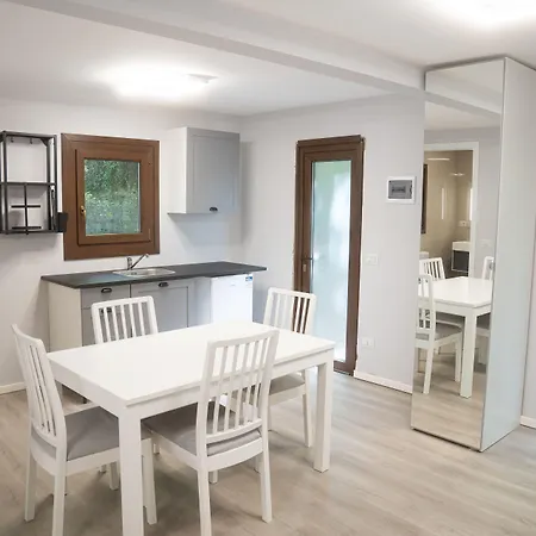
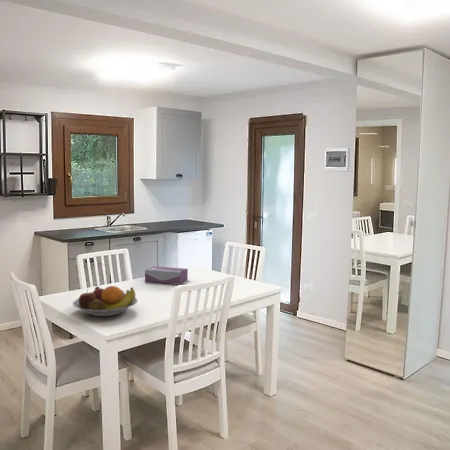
+ fruit bowl [71,285,139,317]
+ tissue box [144,265,189,285]
